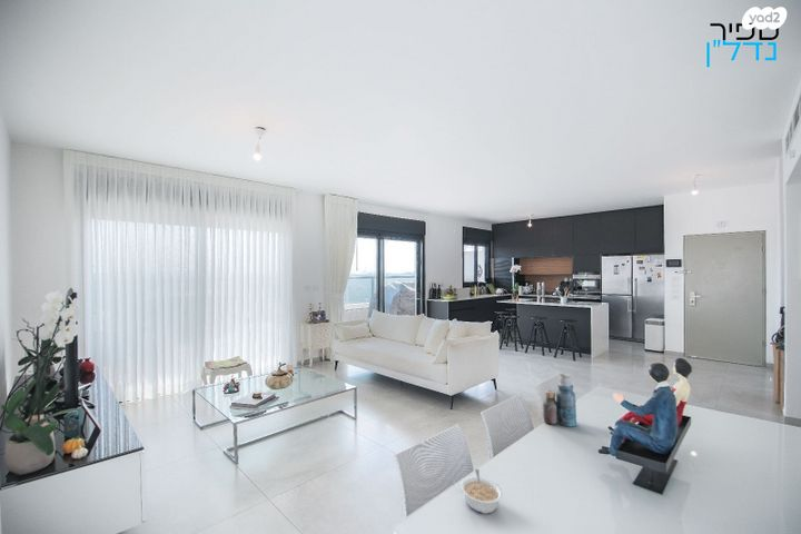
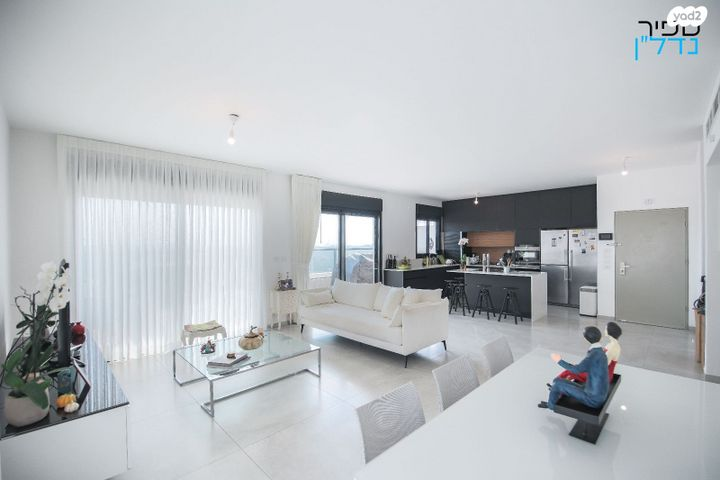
- bottle [542,373,577,427]
- legume [459,467,504,515]
